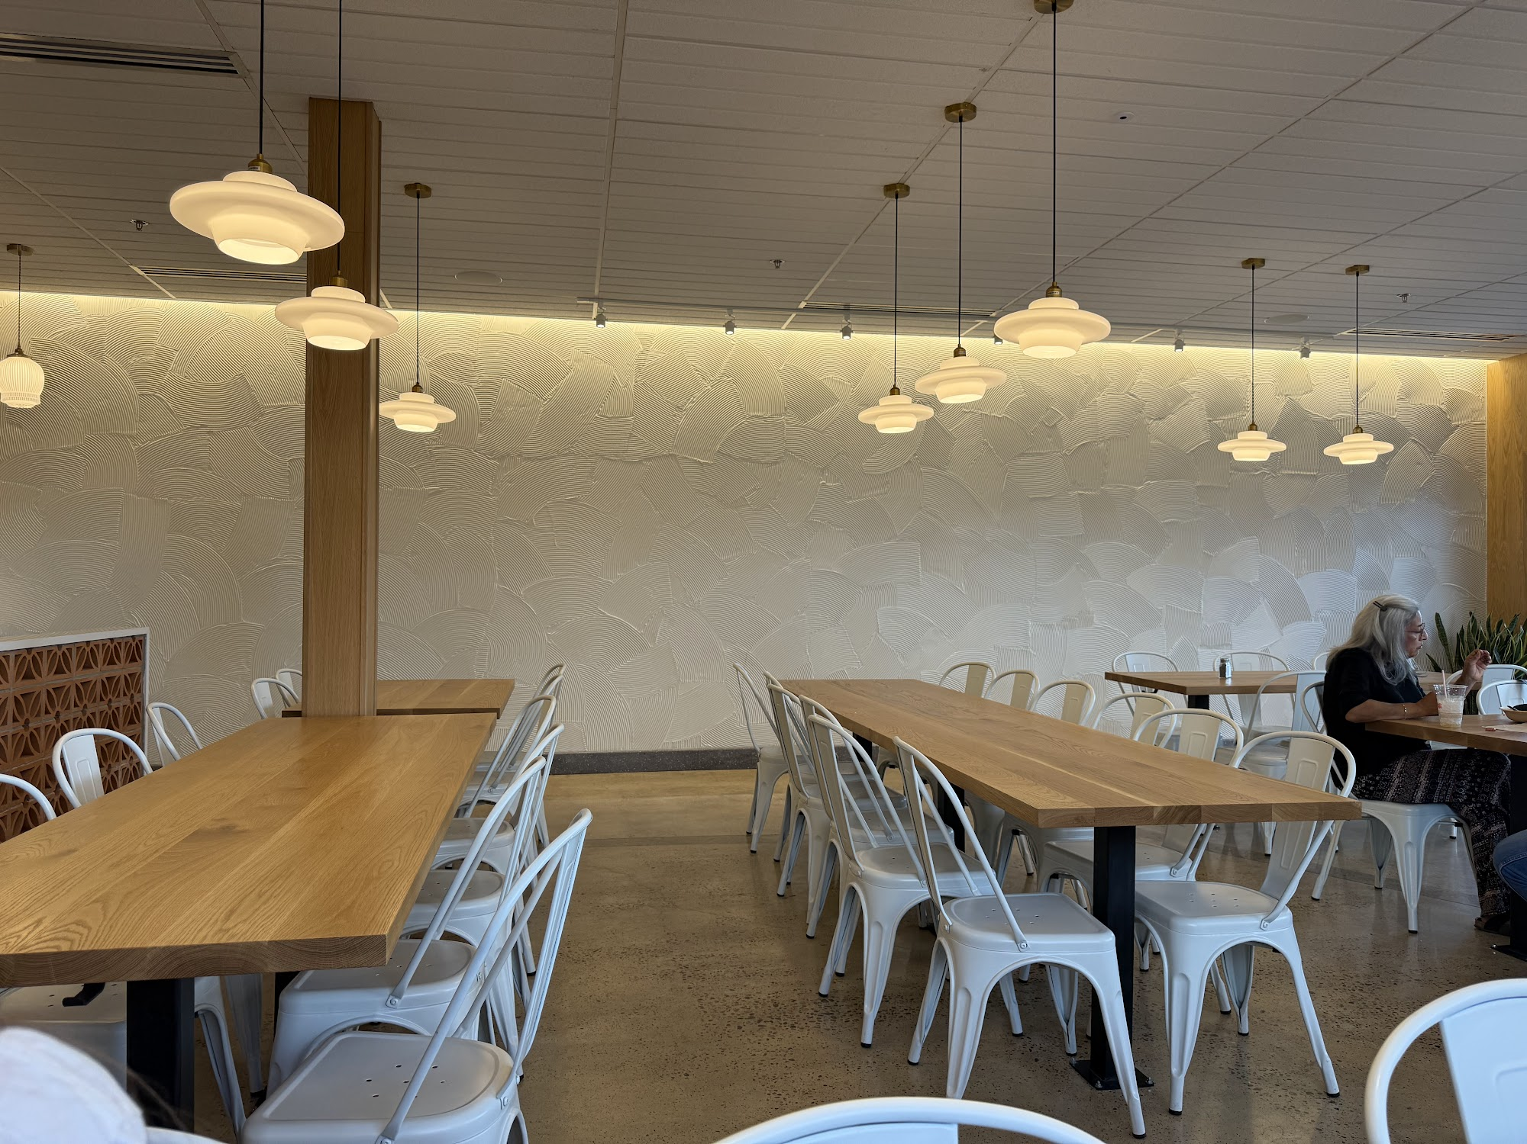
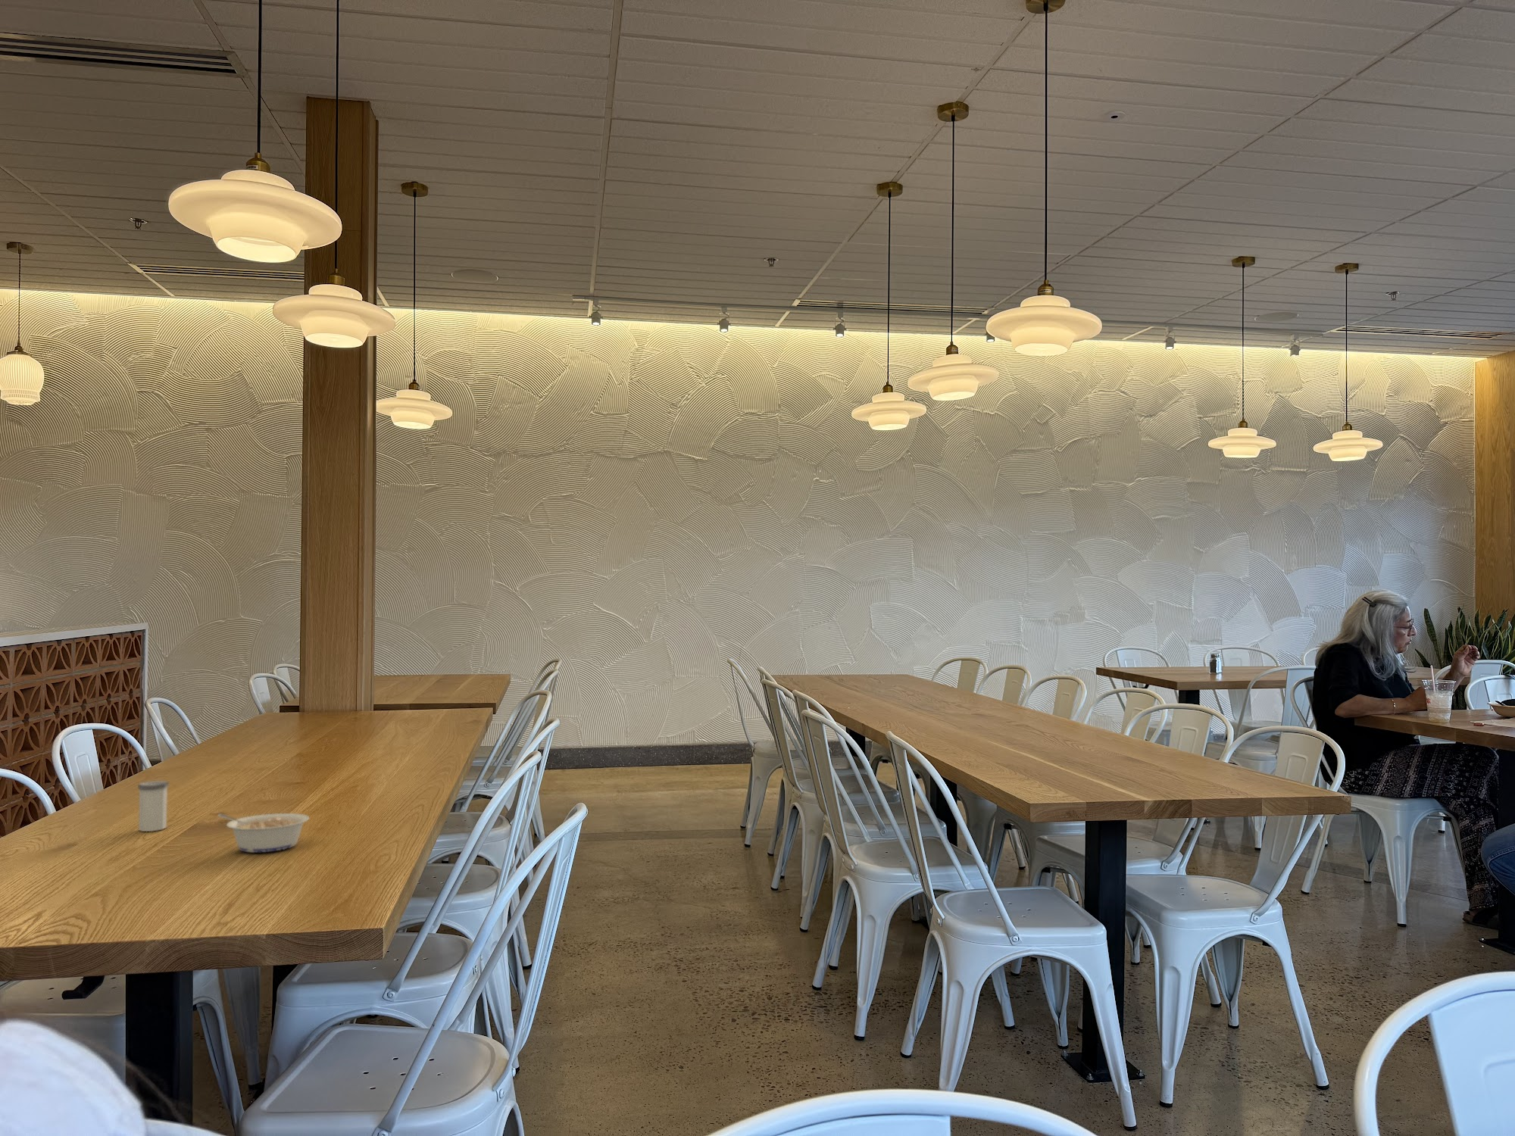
+ salt shaker [137,780,169,832]
+ legume [217,813,310,853]
